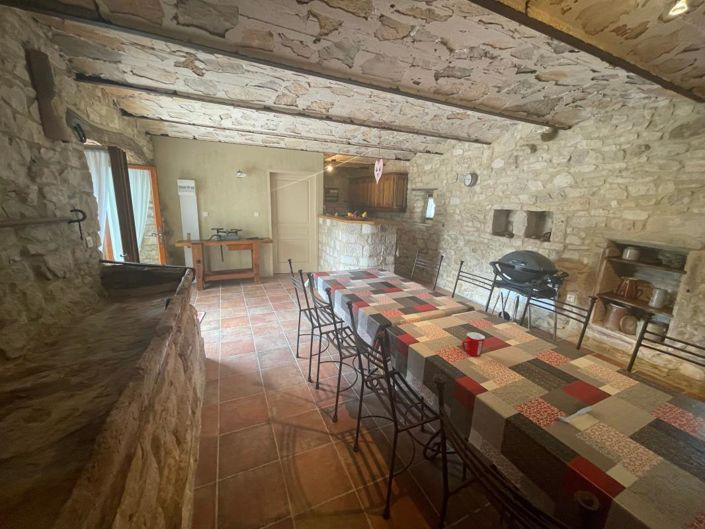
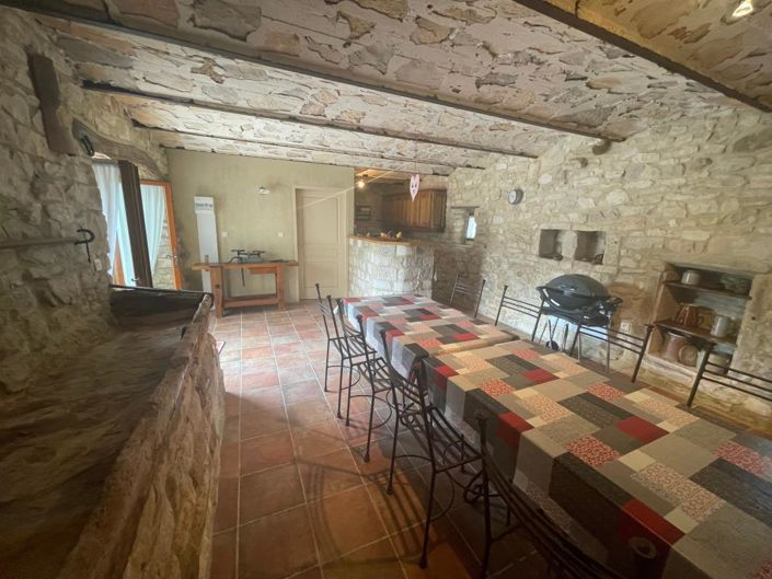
- mug [461,331,486,358]
- spoon [557,405,593,423]
